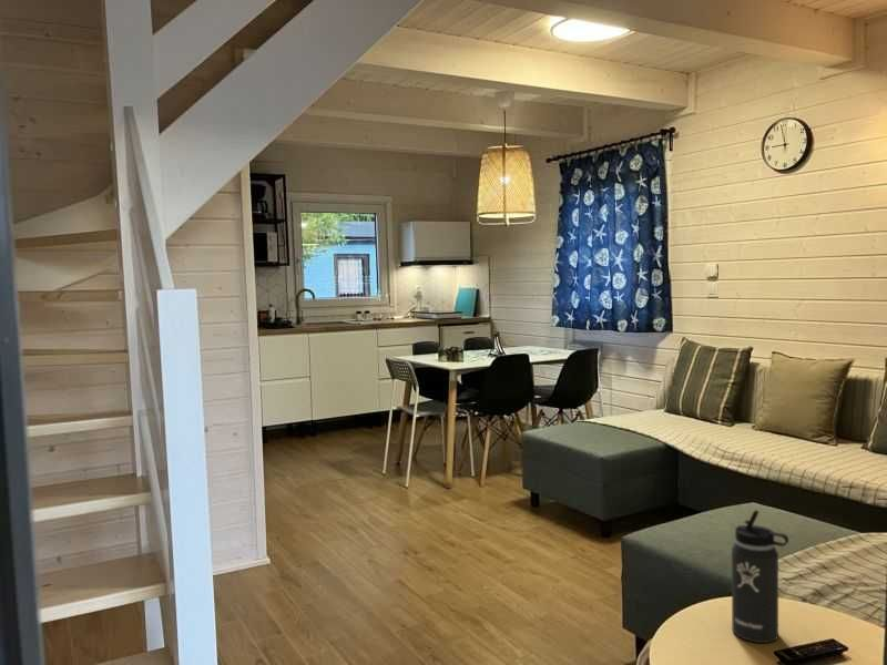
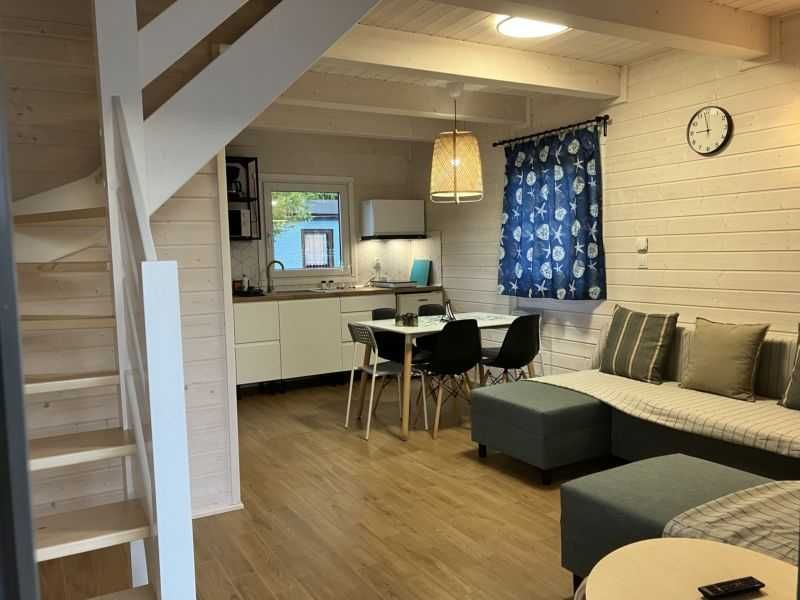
- thermos bottle [731,509,789,644]
